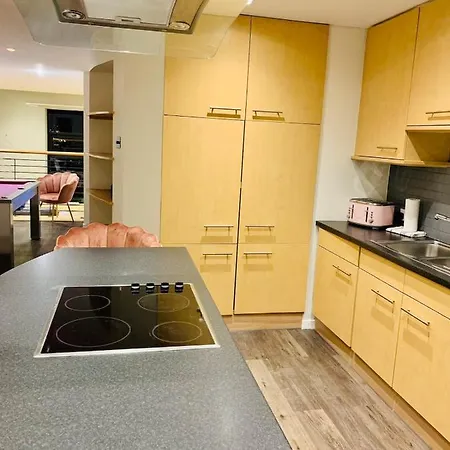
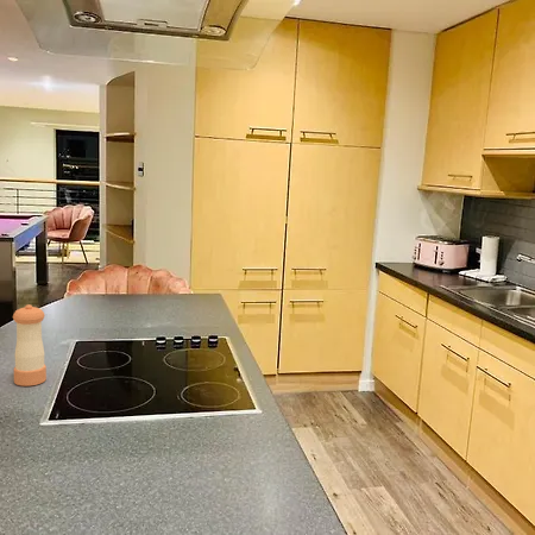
+ pepper shaker [12,303,48,388]
